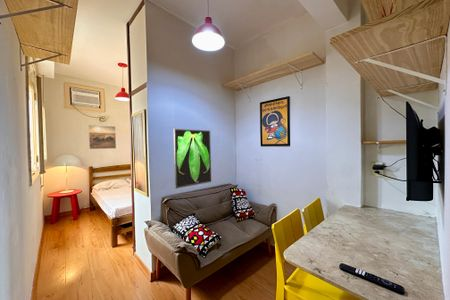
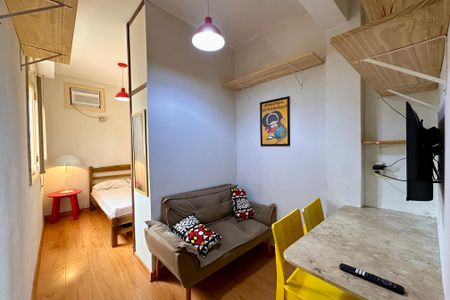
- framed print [87,124,117,150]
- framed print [173,128,212,189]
